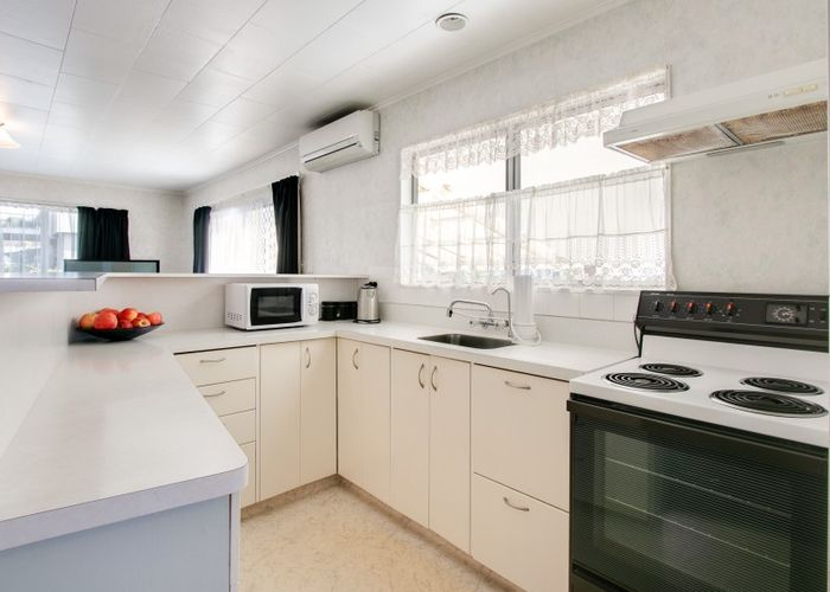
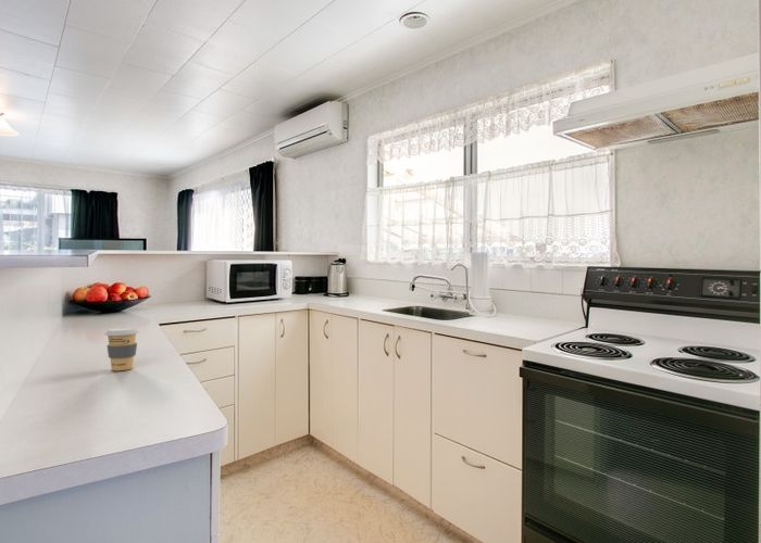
+ coffee cup [103,326,140,371]
